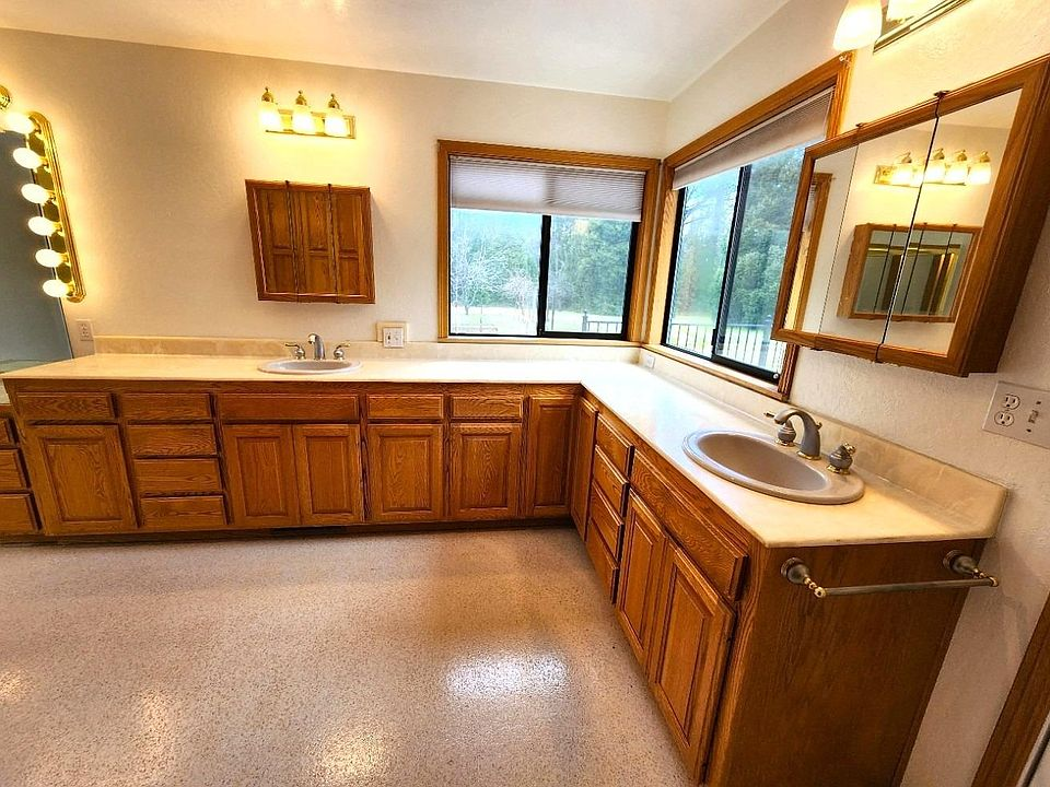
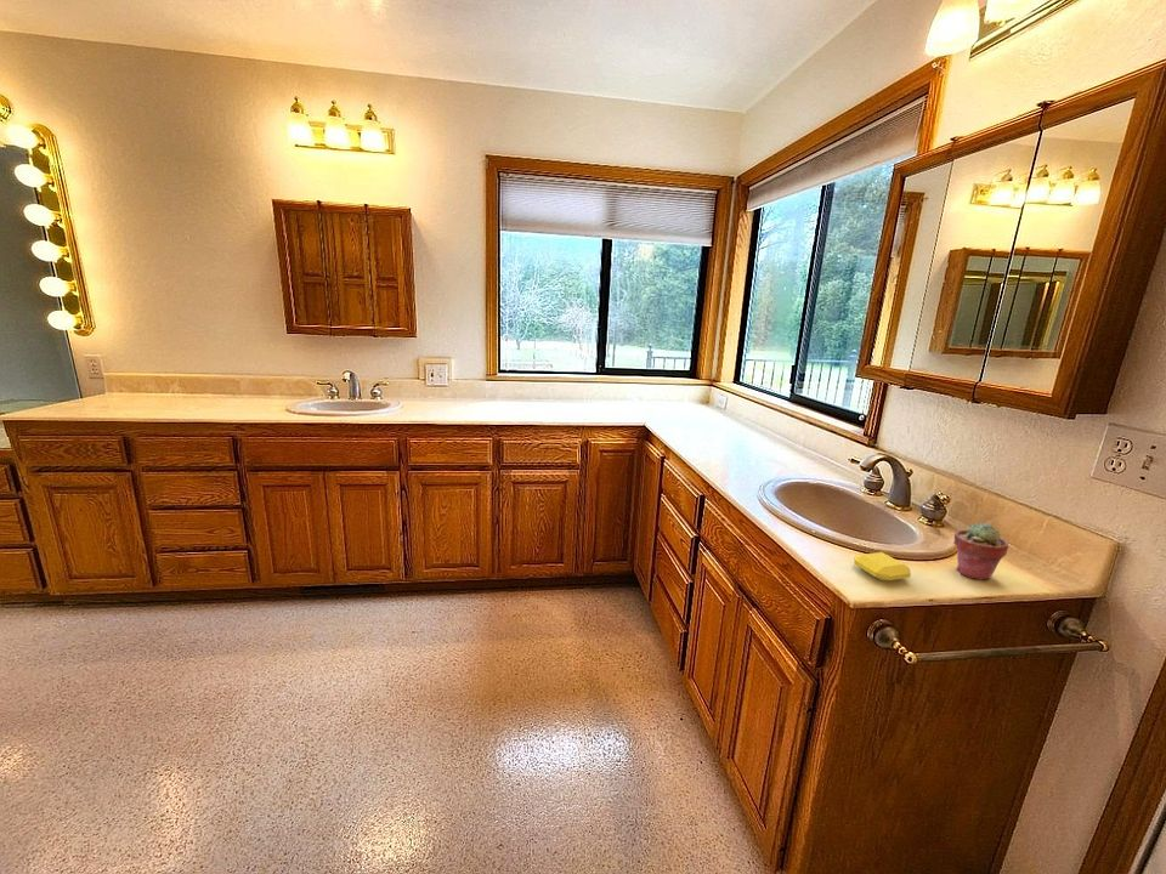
+ soap bar [853,551,912,581]
+ potted succulent [952,522,1009,581]
